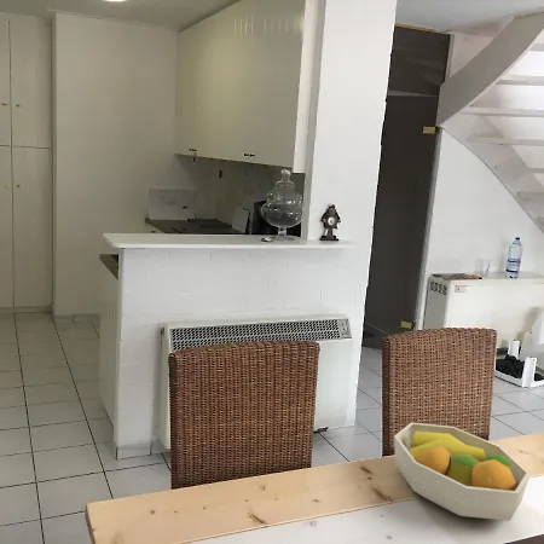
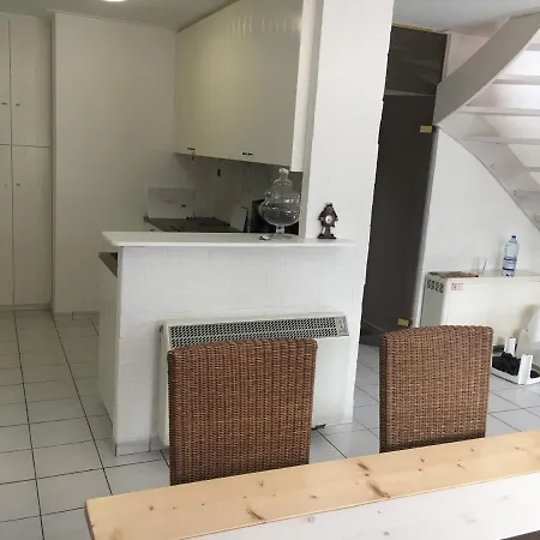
- fruit bowl [393,422,532,522]
